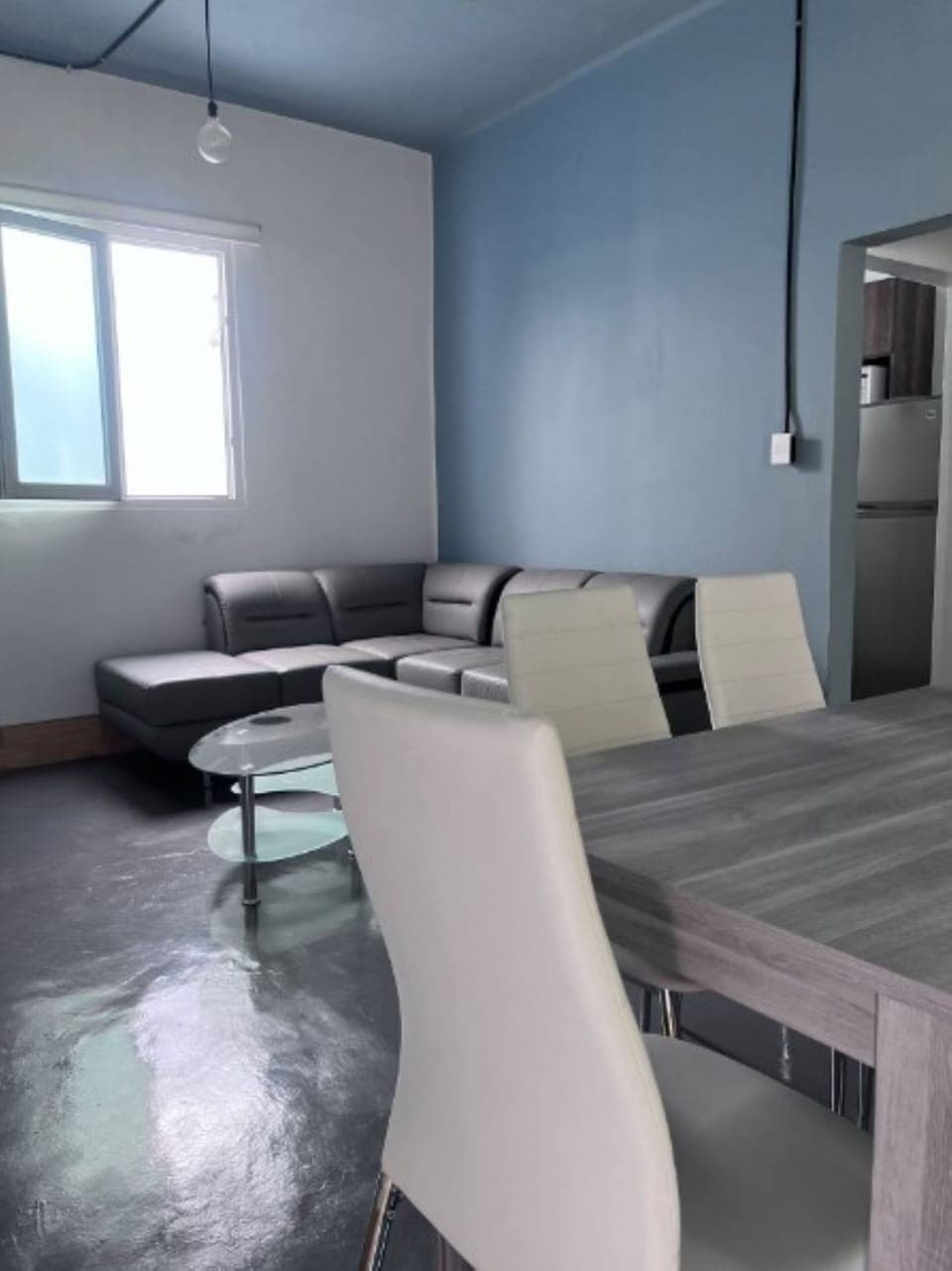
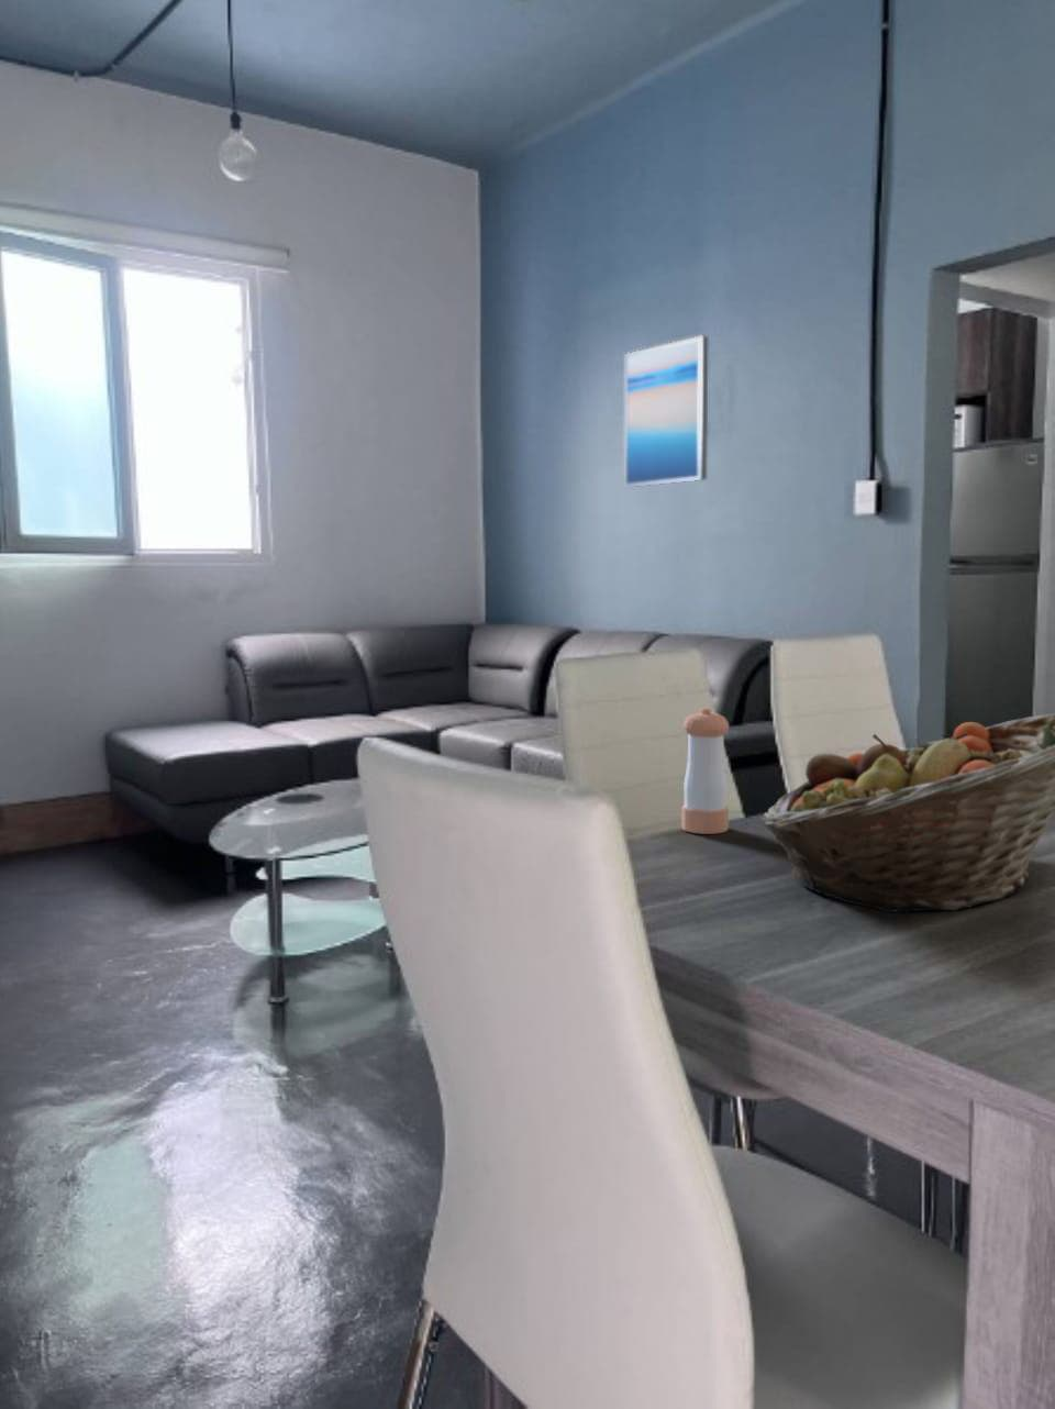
+ fruit basket [759,712,1055,913]
+ pepper shaker [680,706,729,835]
+ wall art [624,334,709,488]
